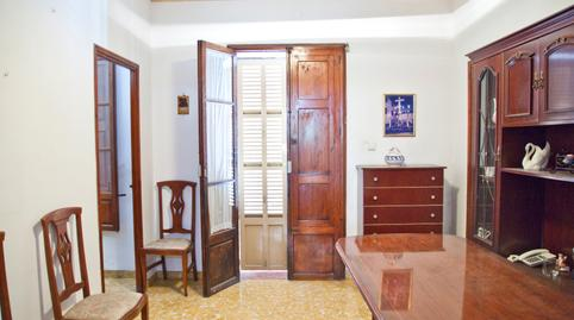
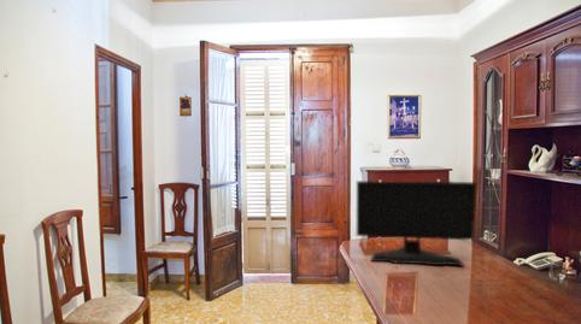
+ computer monitor [356,179,477,267]
